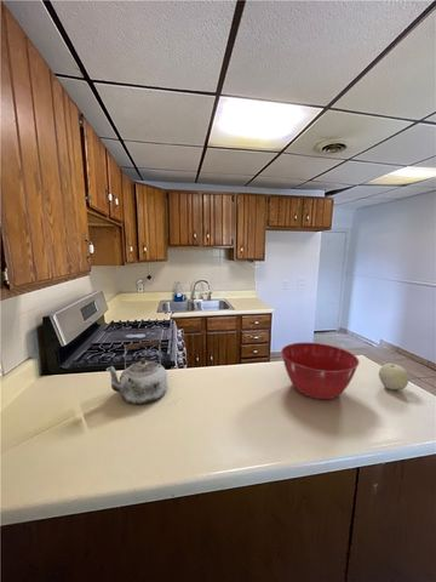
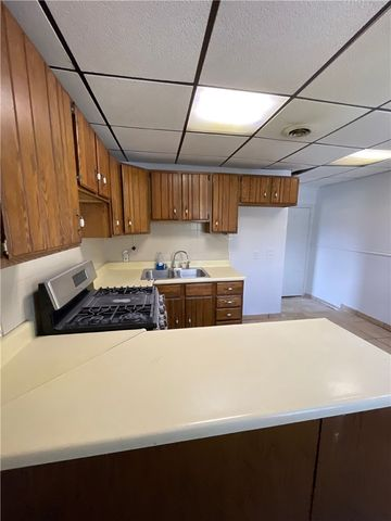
- fruit [378,363,409,390]
- mixing bowl [280,342,361,400]
- kettle [105,340,168,405]
